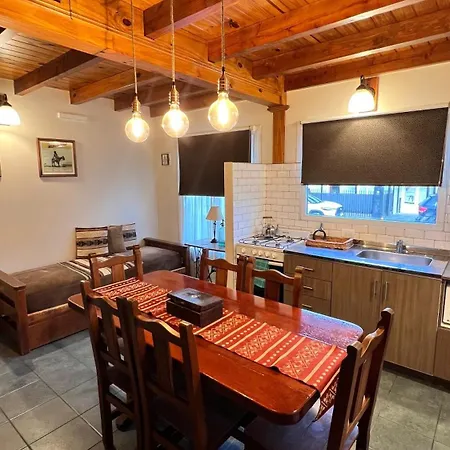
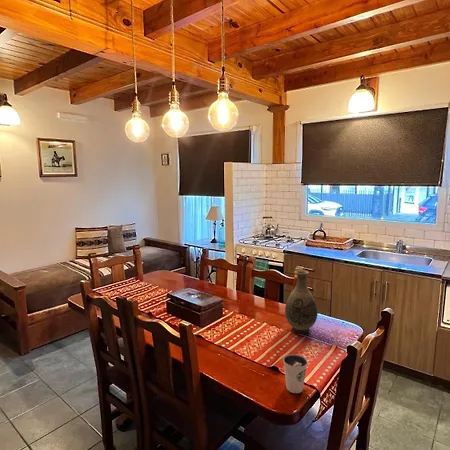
+ vase [284,269,318,334]
+ dixie cup [282,353,309,394]
